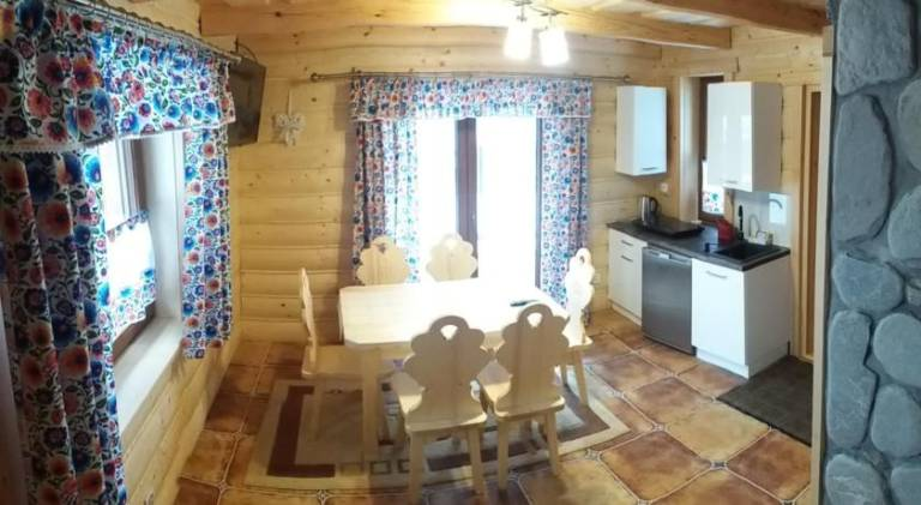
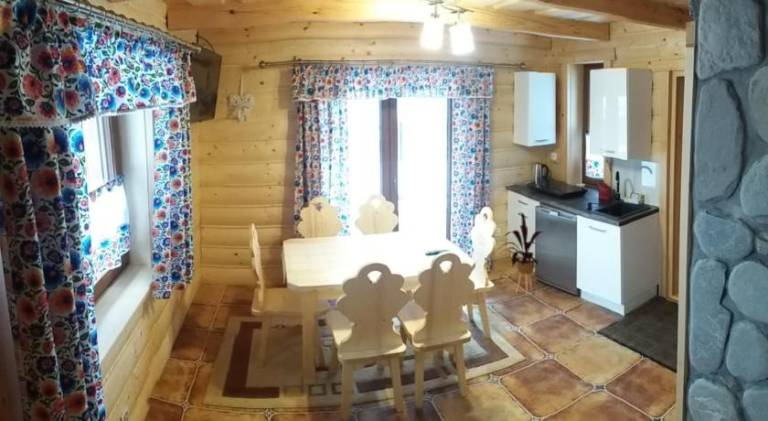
+ house plant [496,212,544,297]
